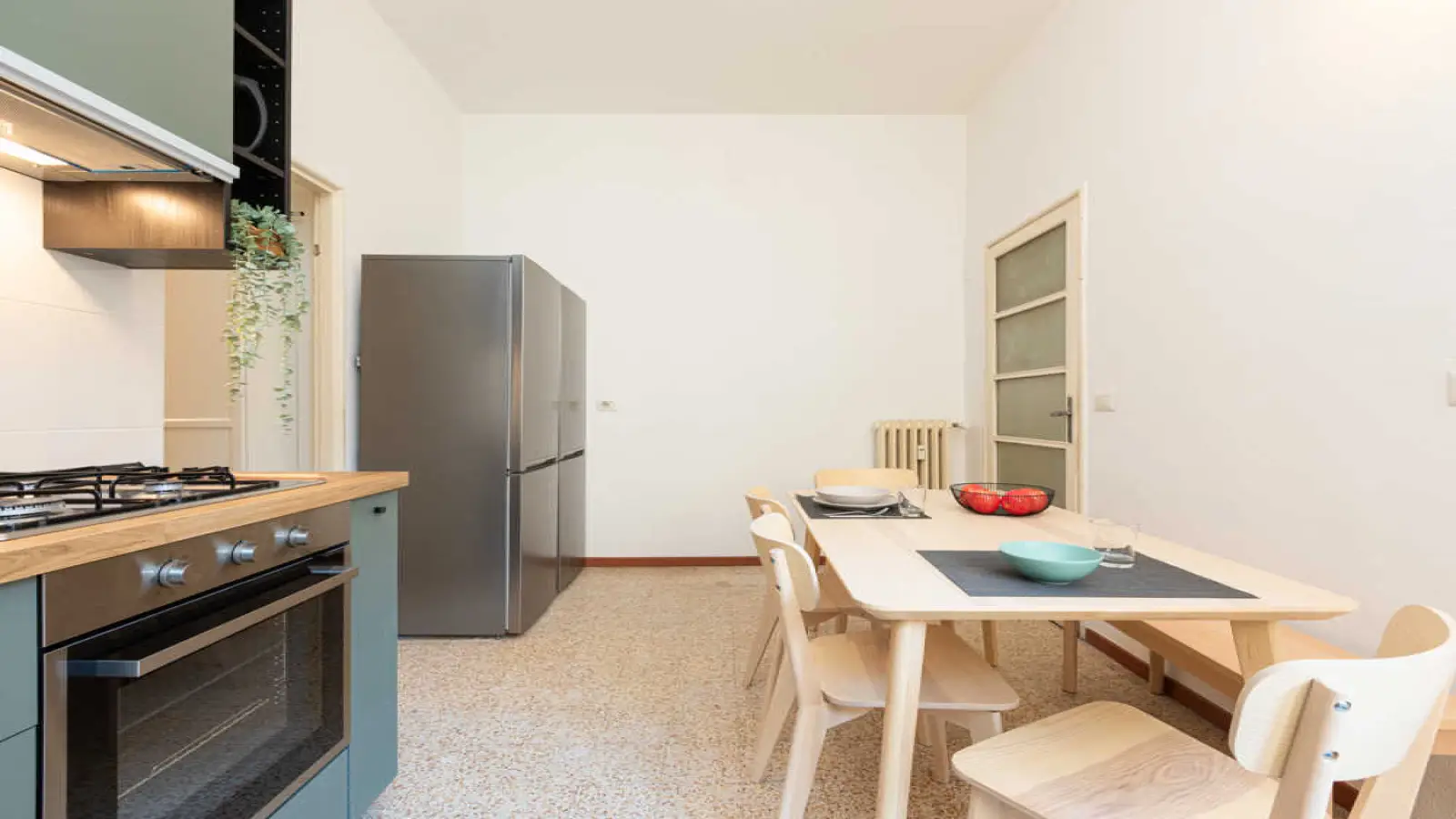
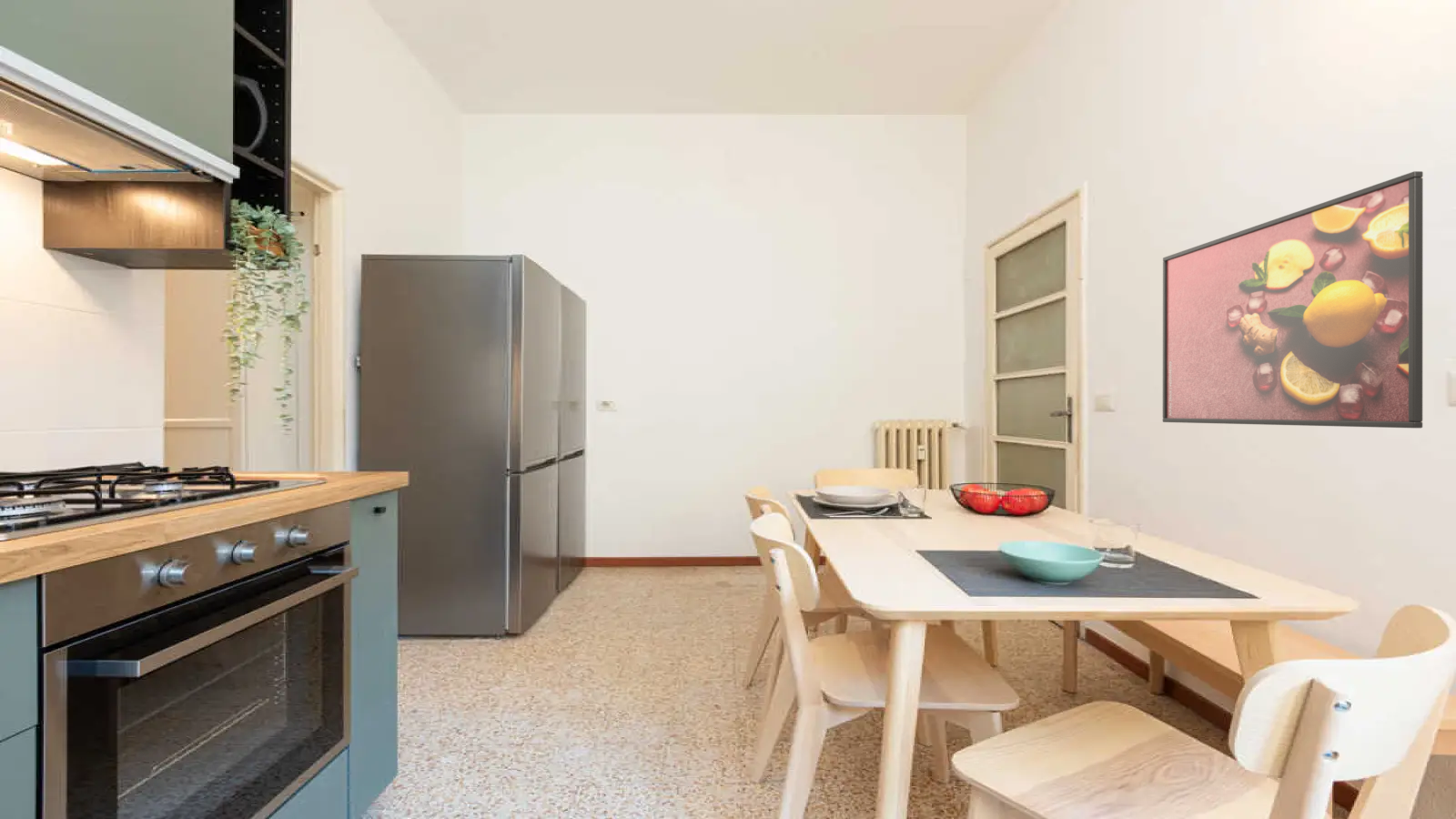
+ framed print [1162,170,1424,429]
